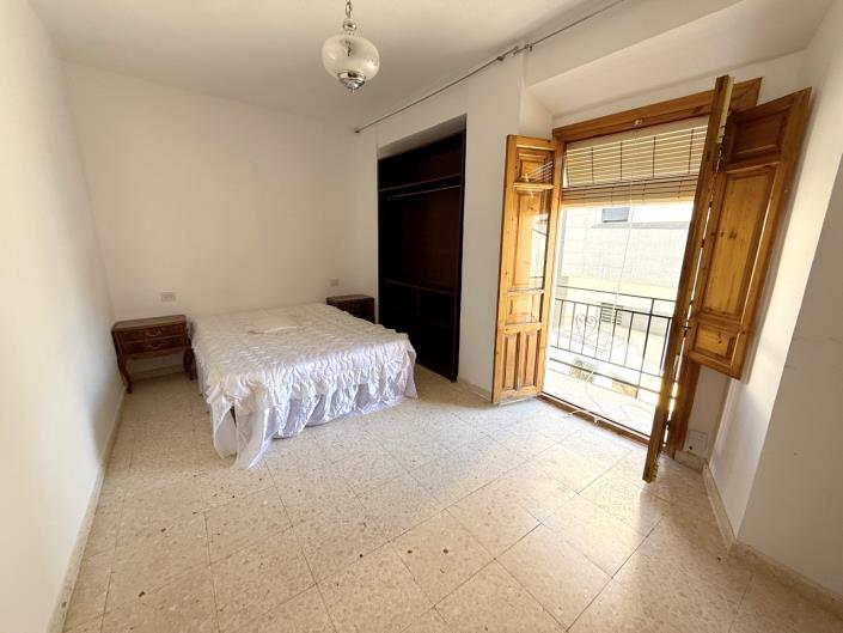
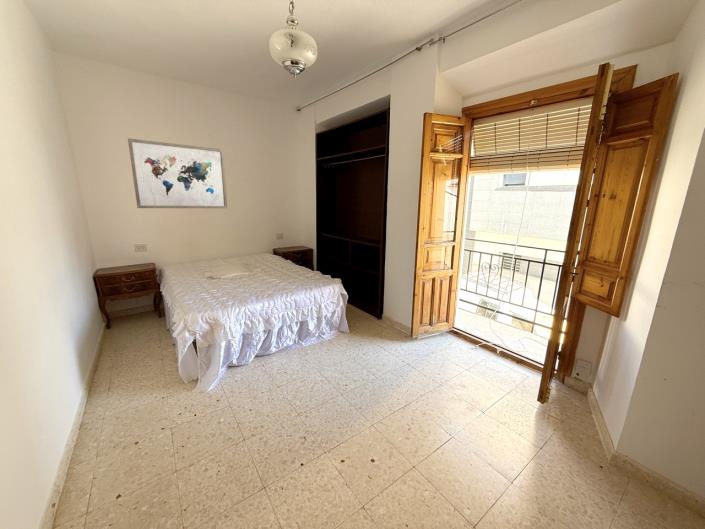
+ wall art [127,137,229,209]
